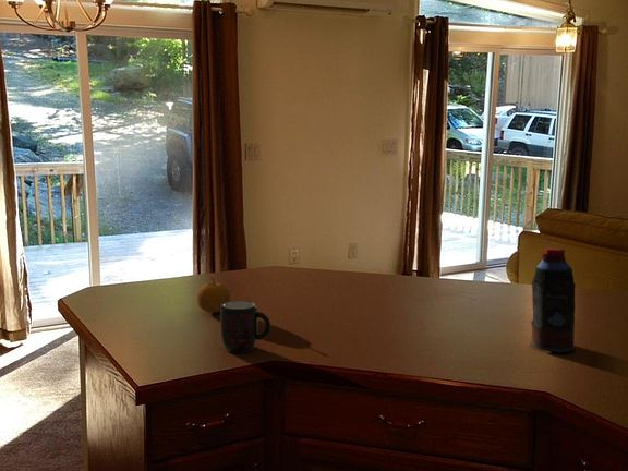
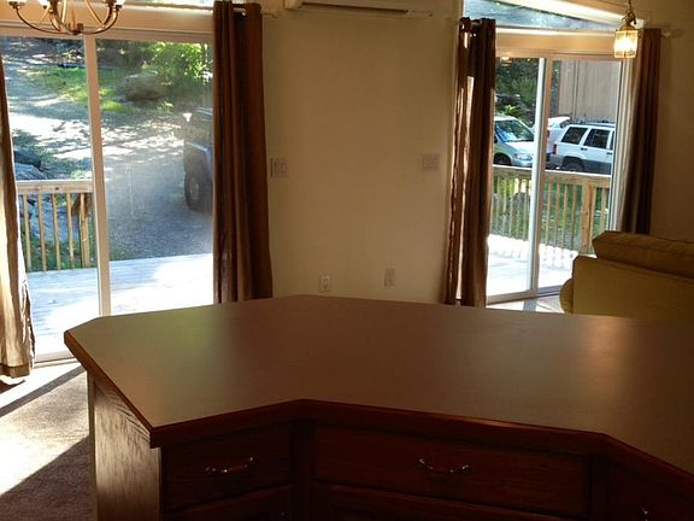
- fruit [196,277,232,314]
- bottle [530,247,577,353]
- mug [219,300,271,353]
